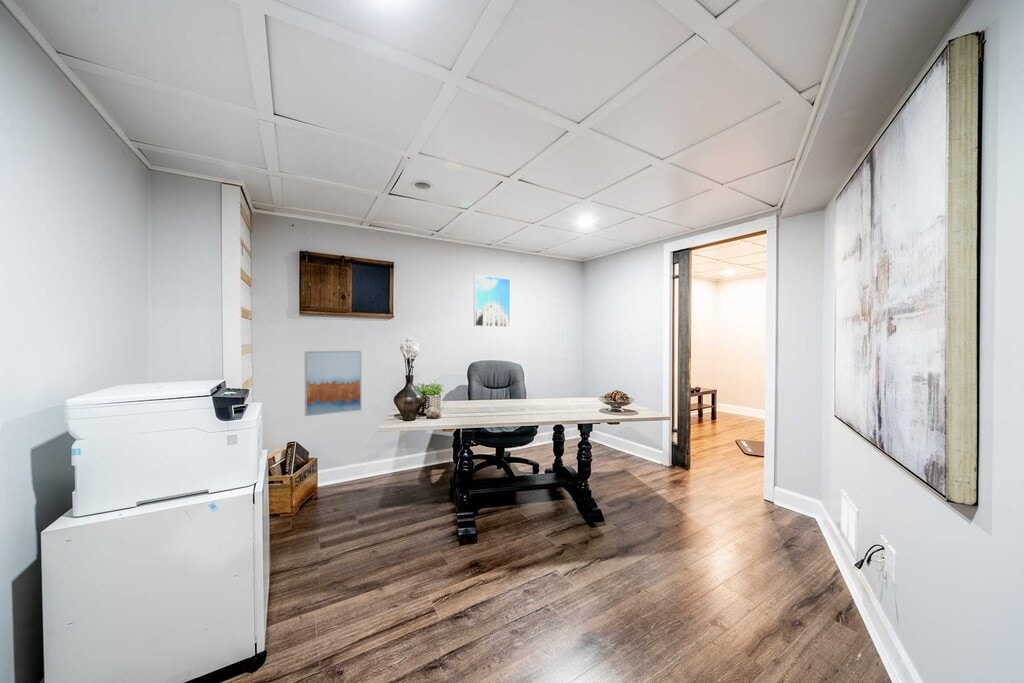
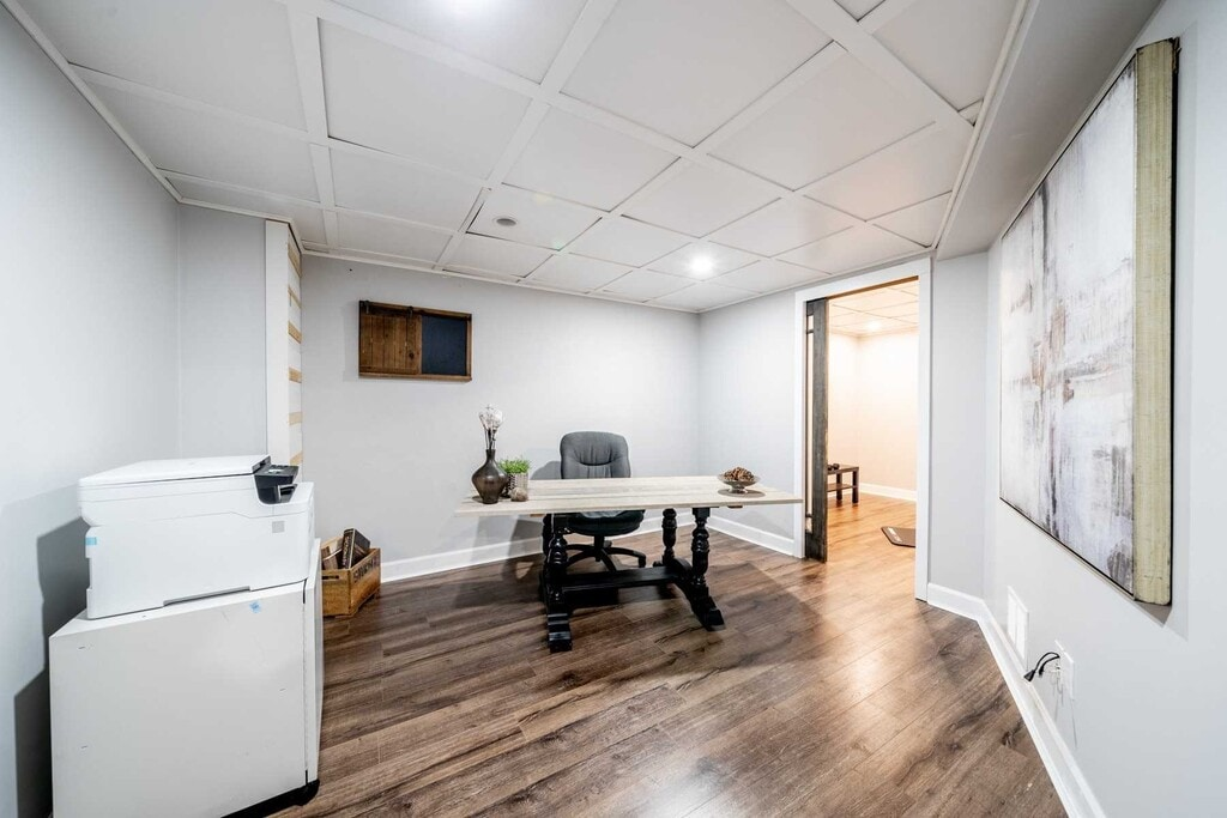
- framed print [473,274,511,328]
- wall art [304,349,363,417]
